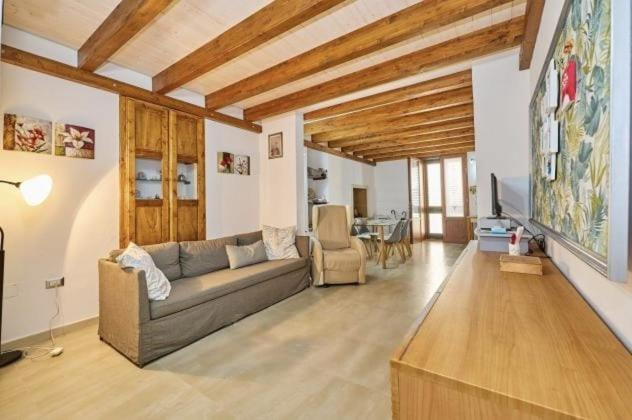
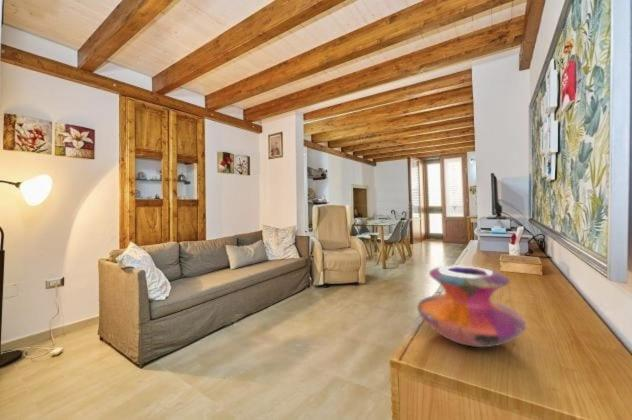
+ decorative vase [416,265,527,348]
